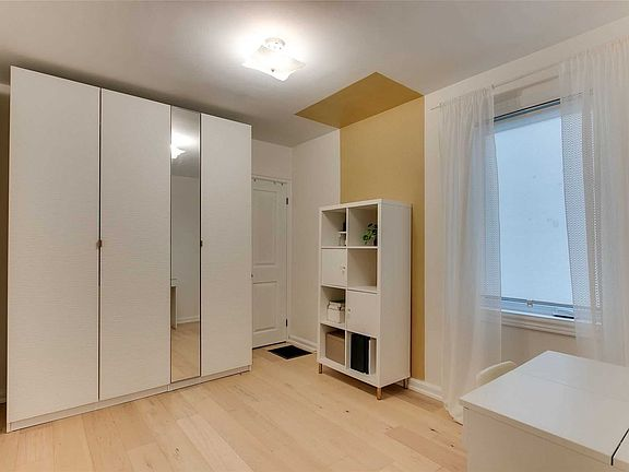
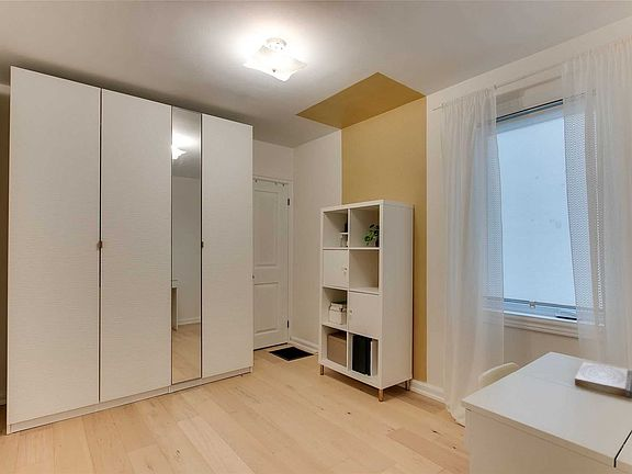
+ book [574,361,632,399]
